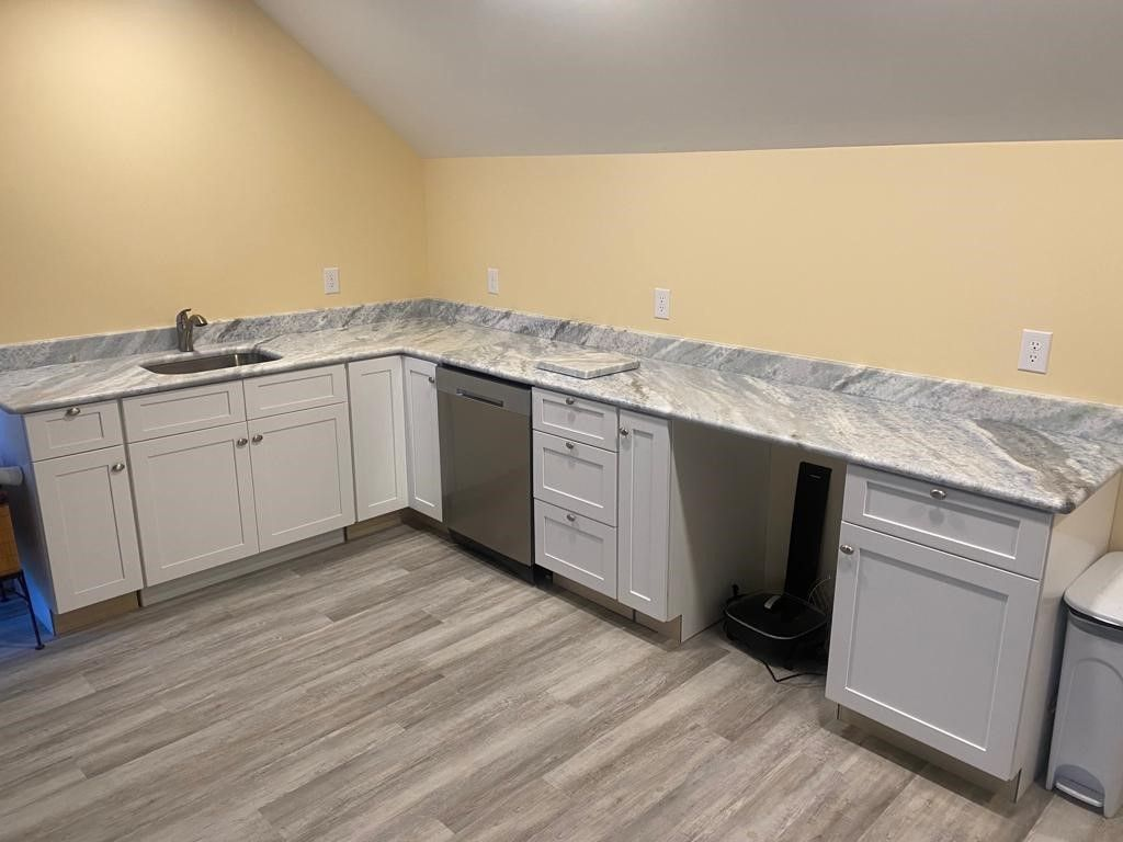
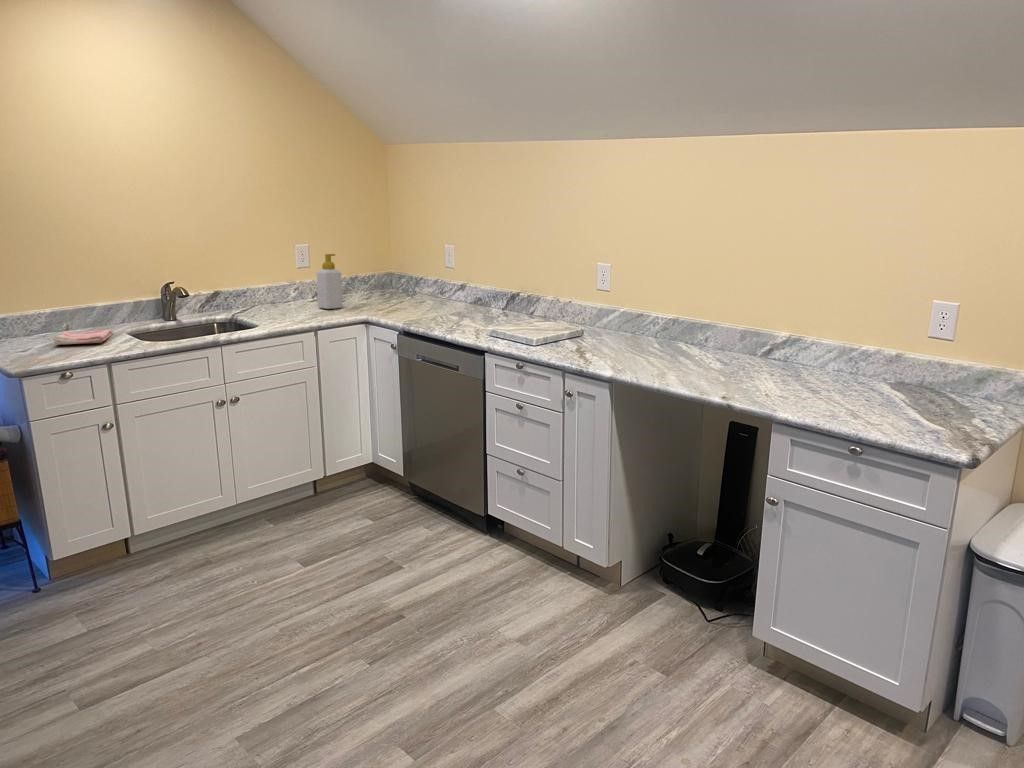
+ dish towel [52,328,114,346]
+ soap bottle [316,253,343,310]
